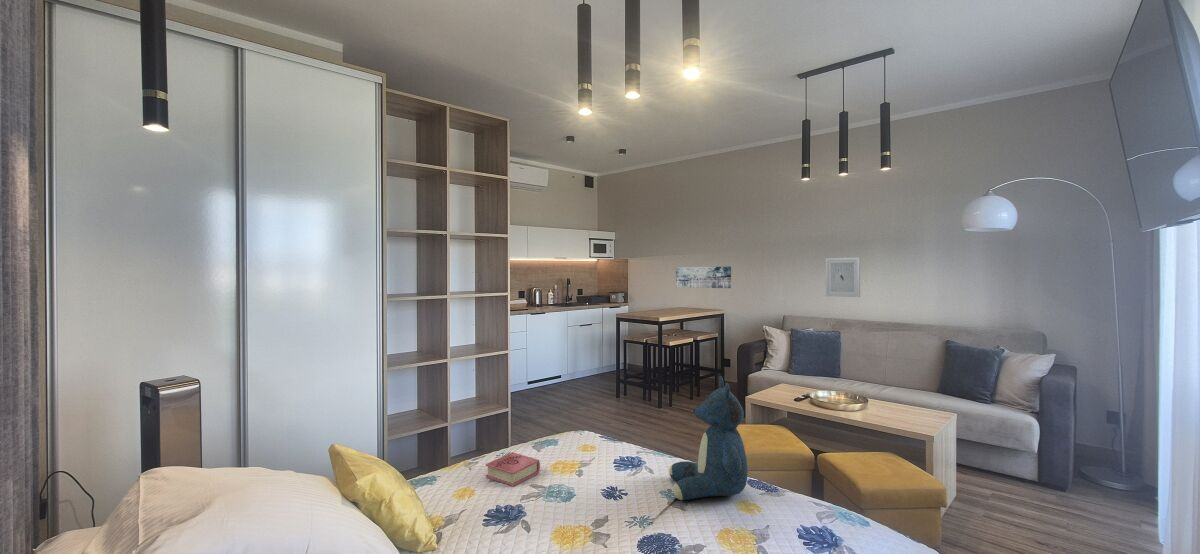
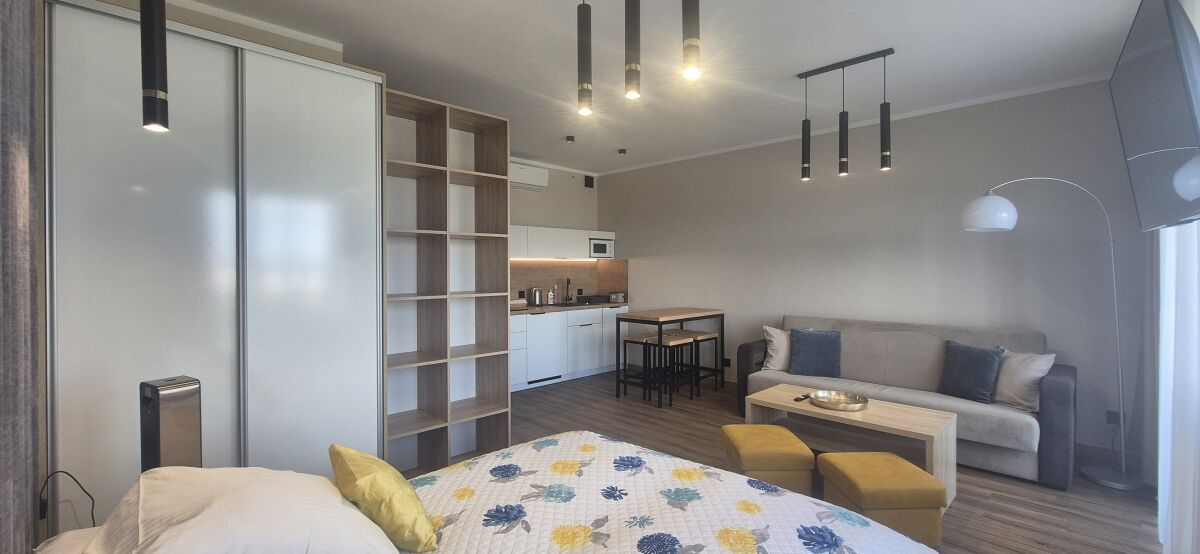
- wall art [675,266,732,289]
- teddy bear [668,375,749,501]
- wall art [825,257,861,298]
- book [485,451,541,487]
